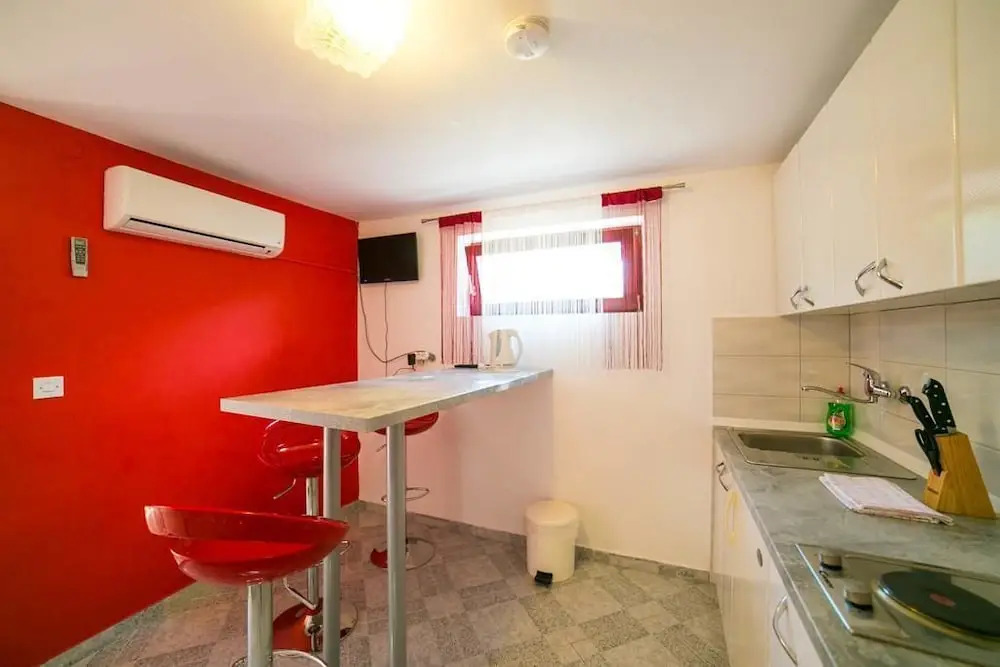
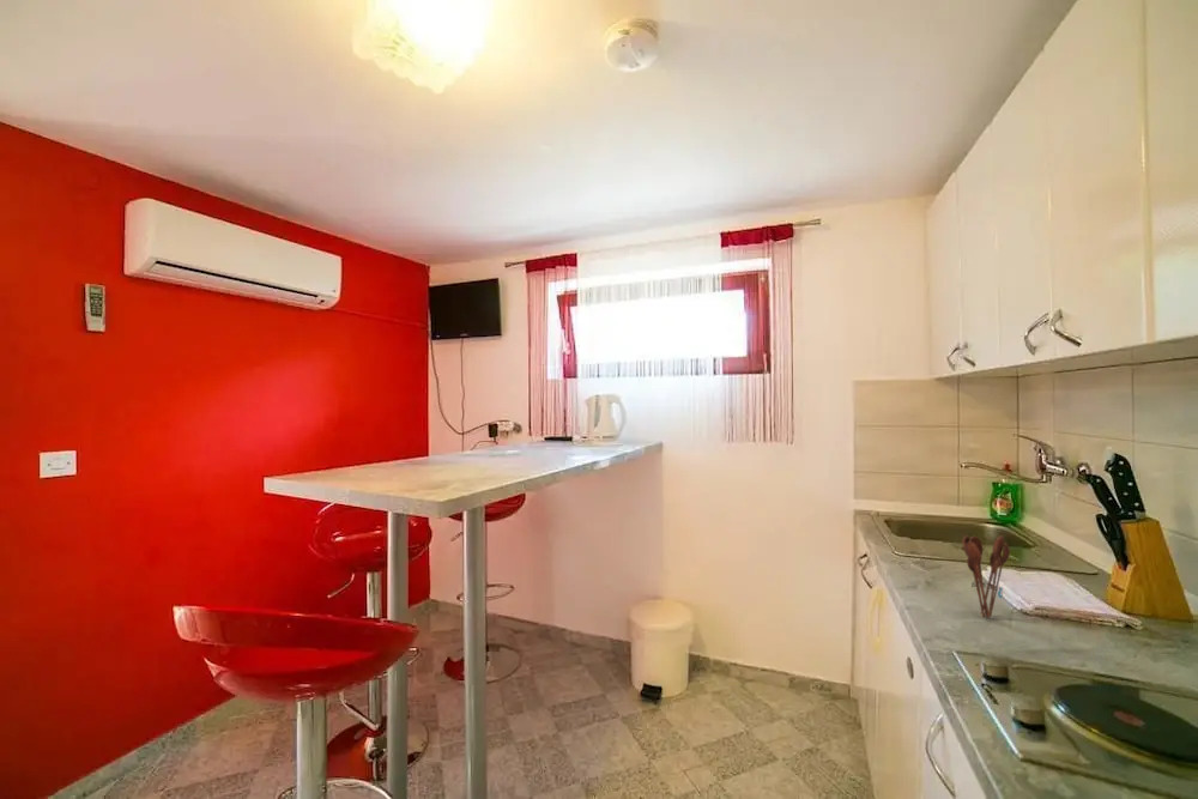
+ utensil holder [962,534,1011,619]
